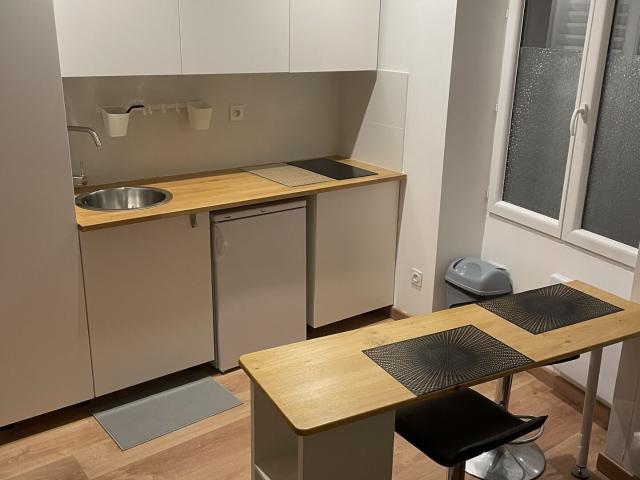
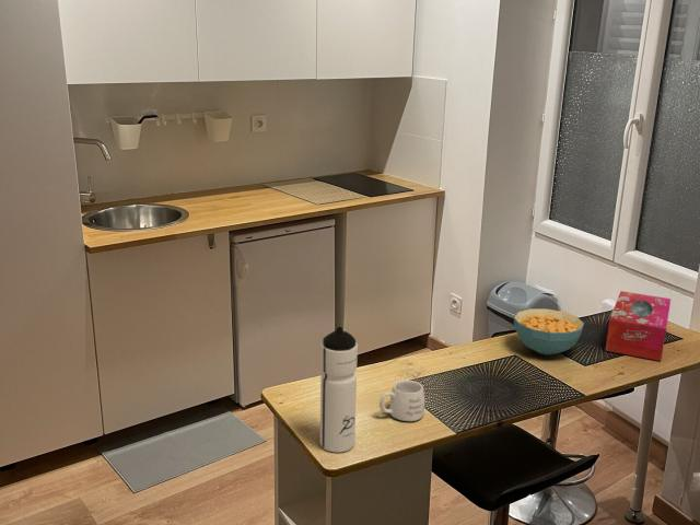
+ tissue box [605,290,672,362]
+ cereal bowl [513,307,585,357]
+ water bottle [319,326,359,454]
+ mug [378,380,425,422]
